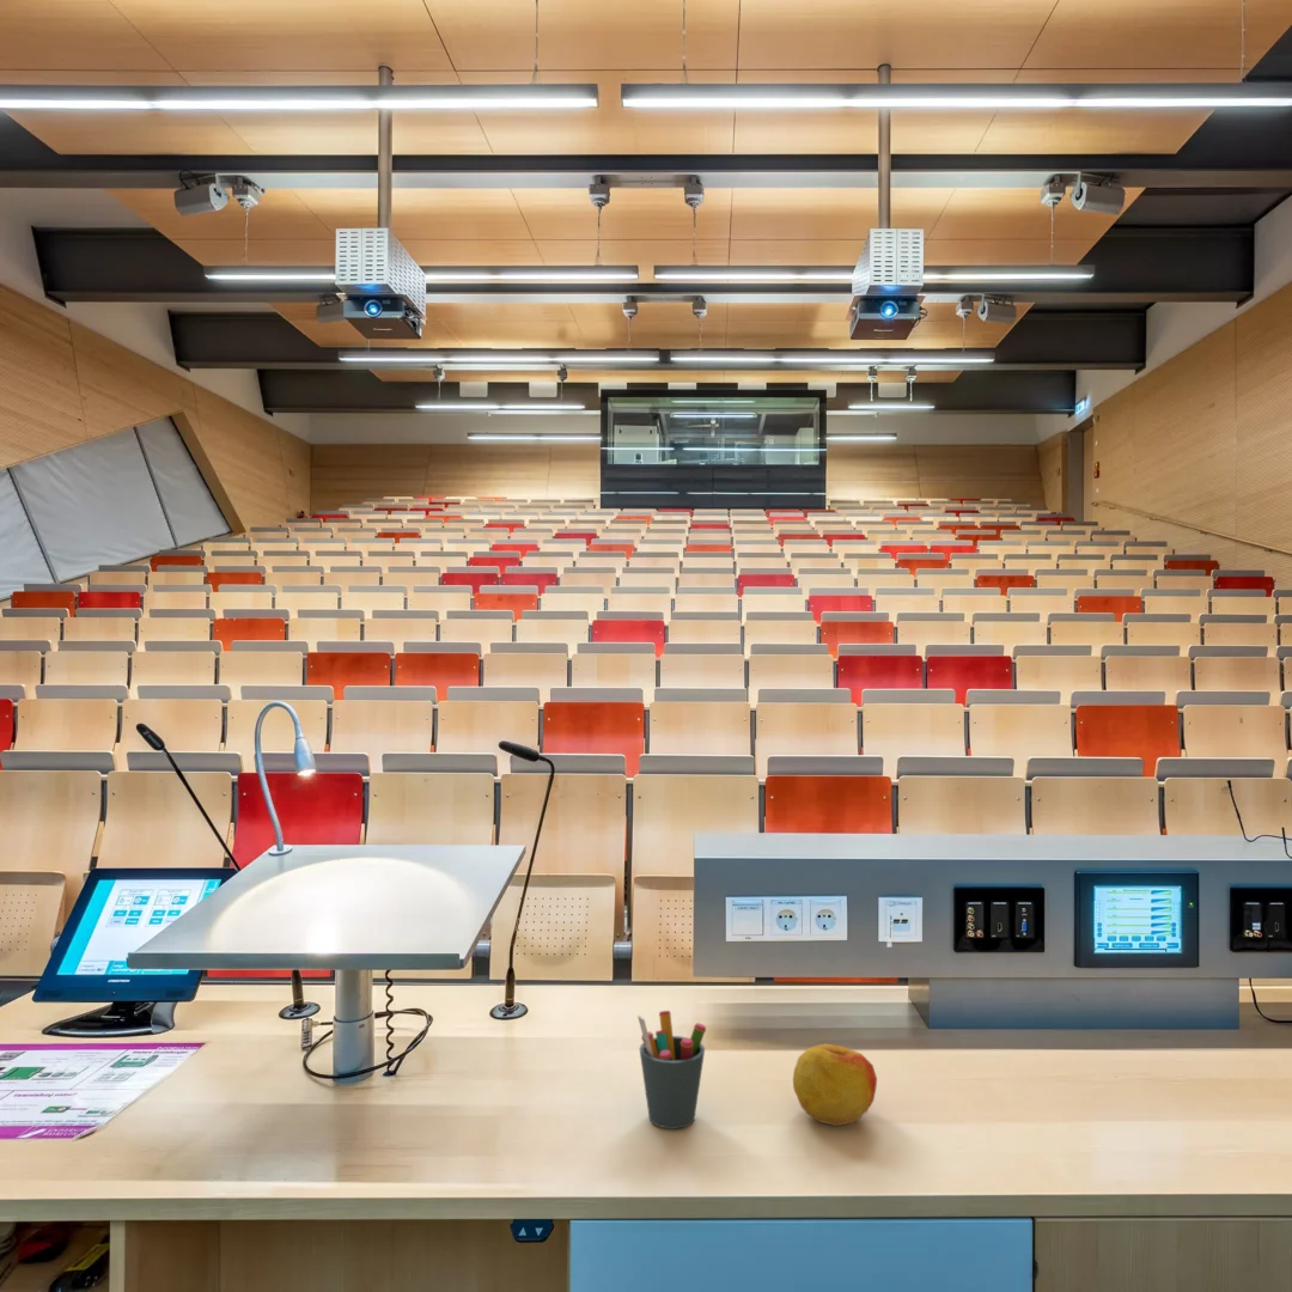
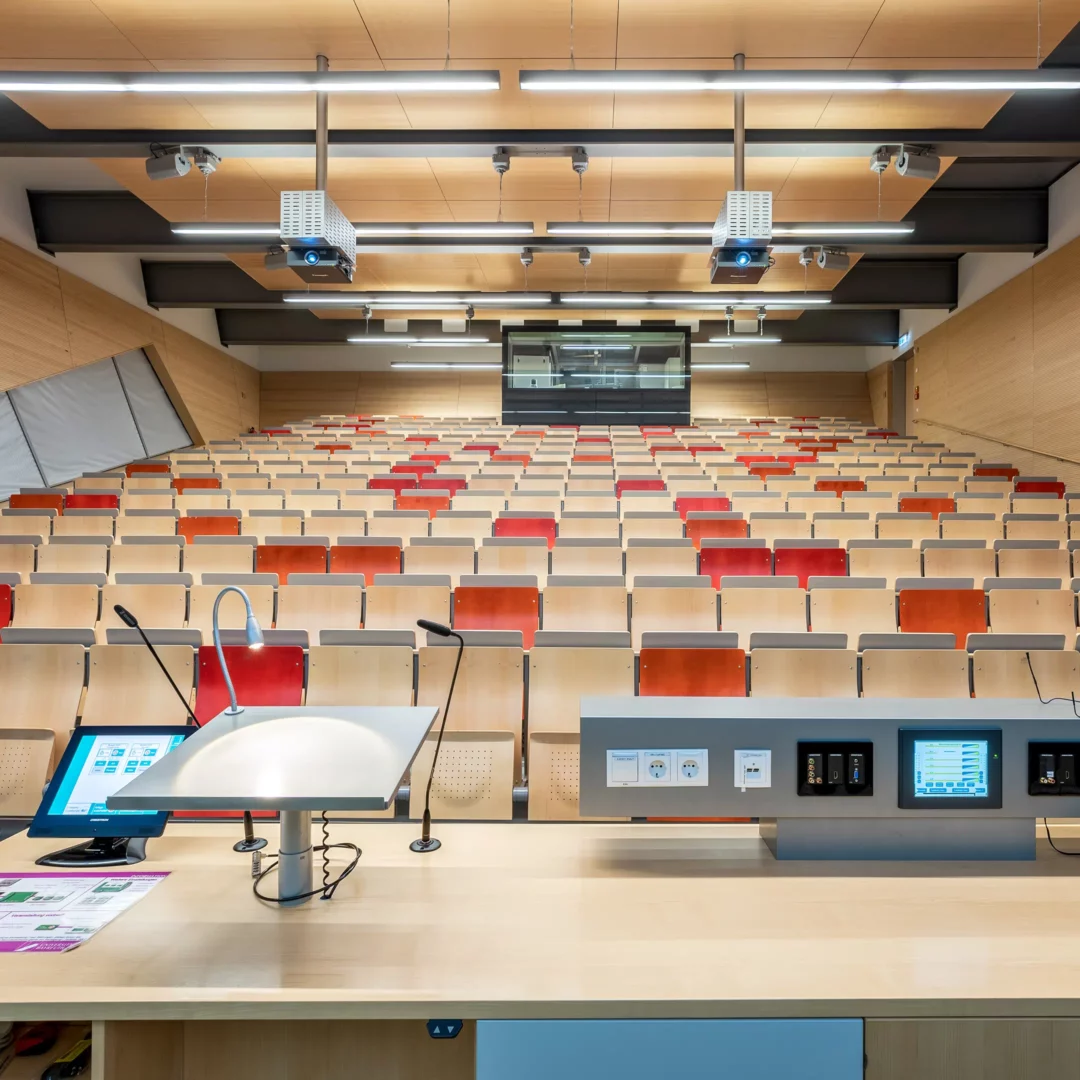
- apple [792,1043,878,1127]
- pen holder [636,1010,707,1129]
